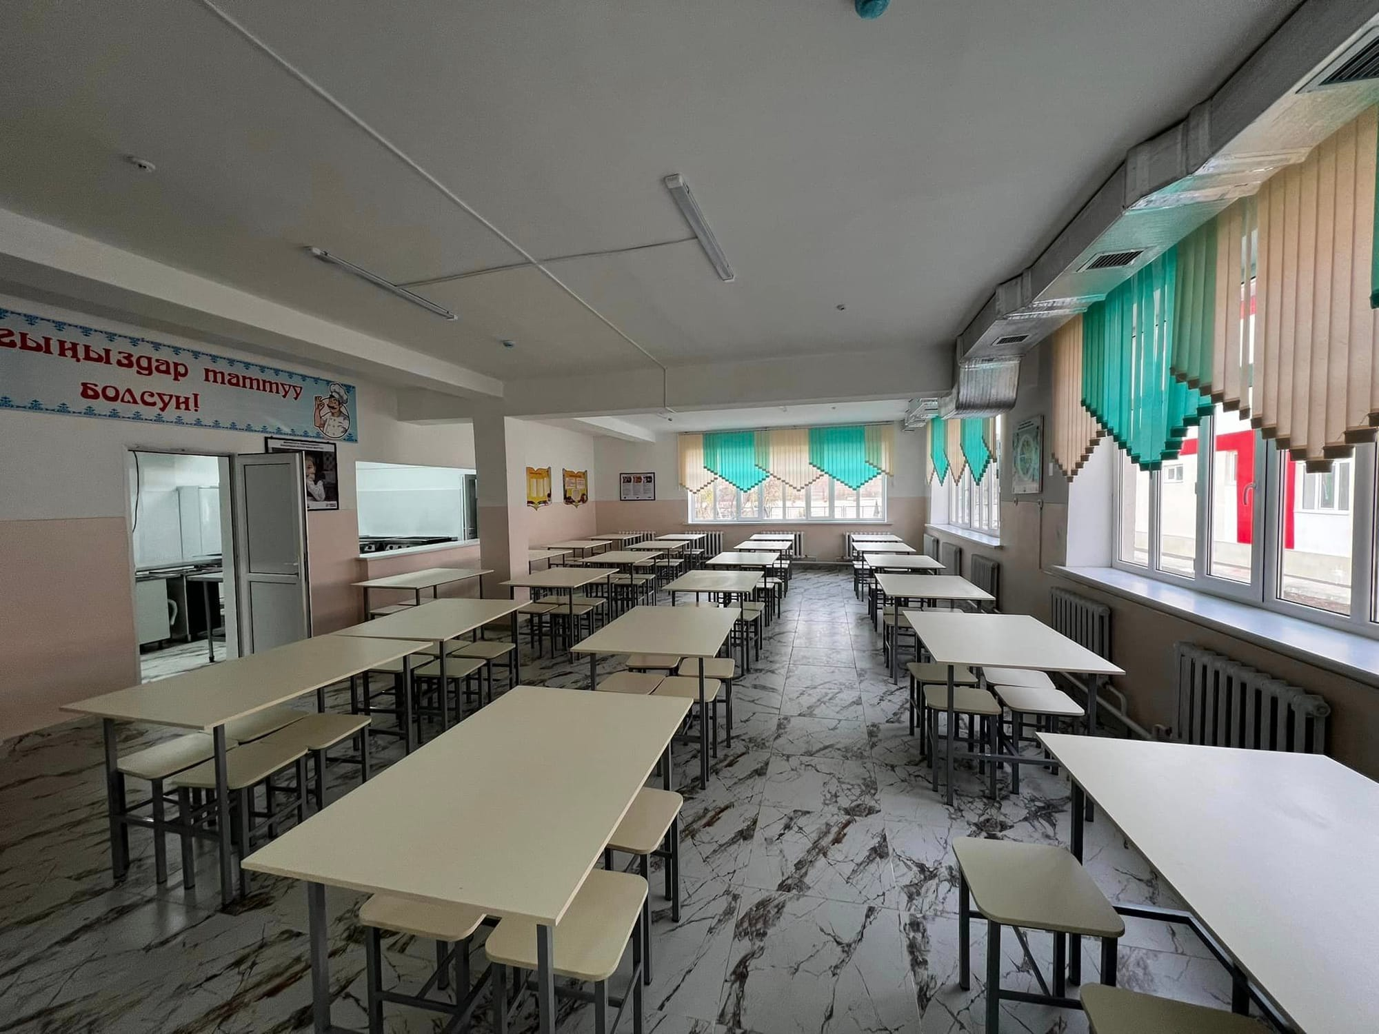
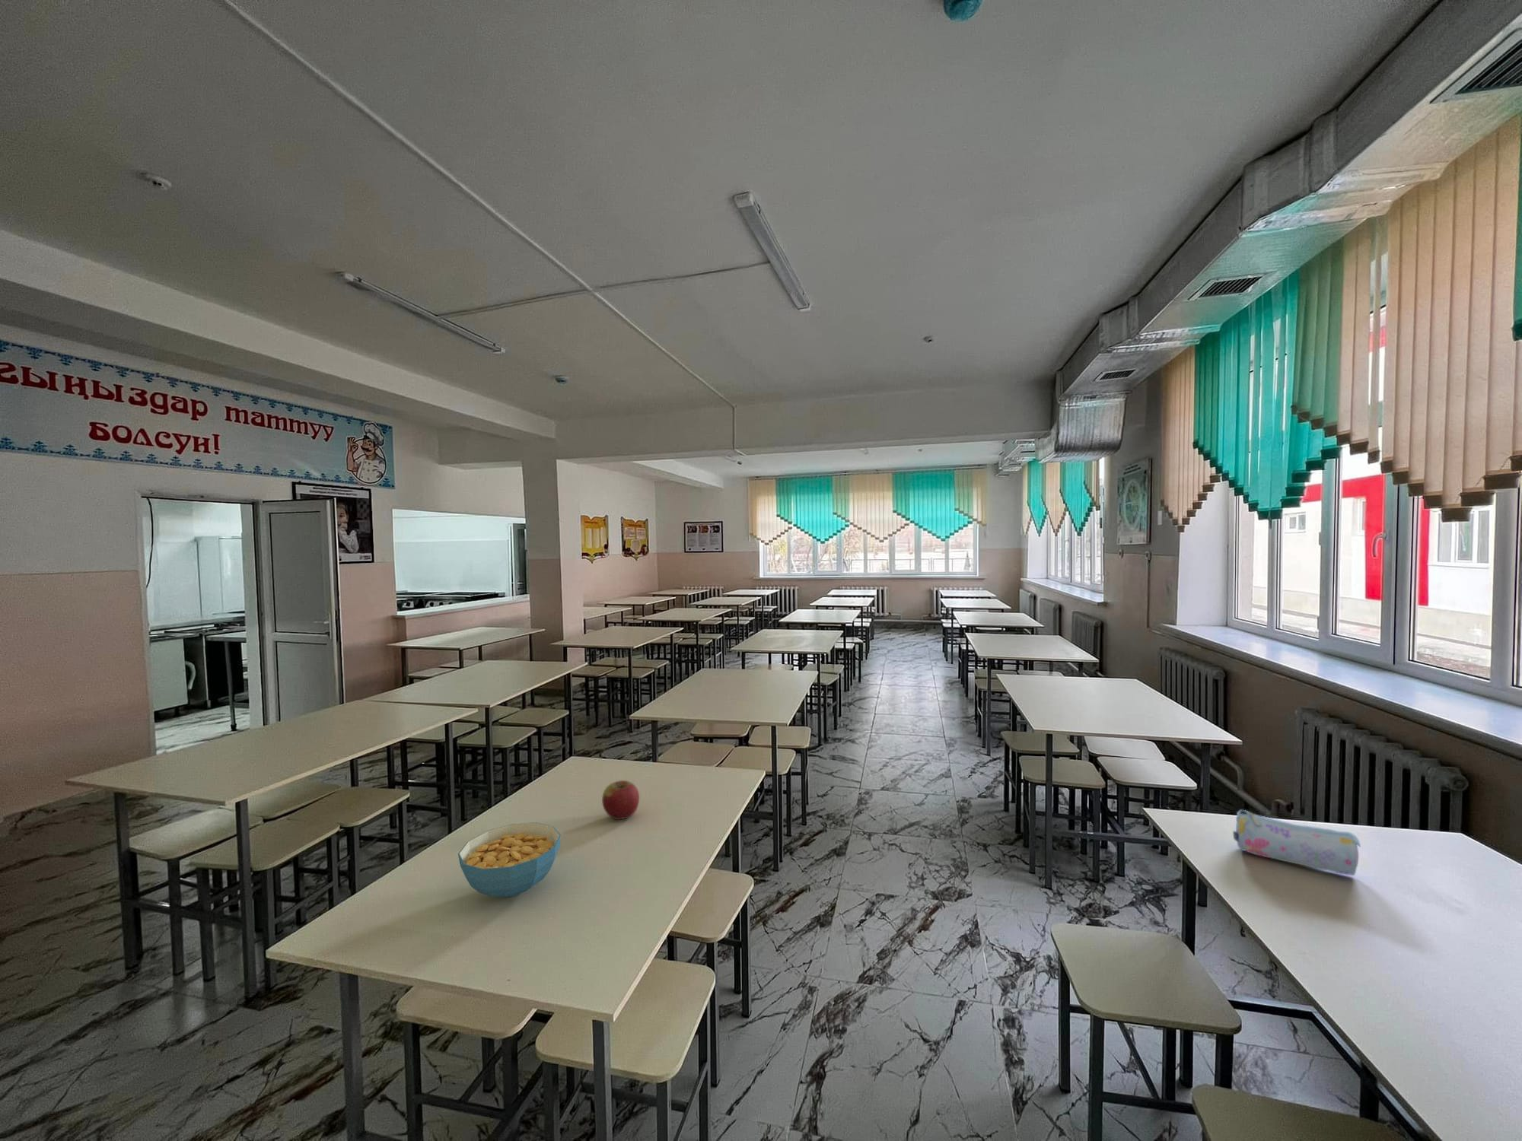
+ pencil case [1232,809,1361,876]
+ cereal bowl [458,821,562,899]
+ apple [602,780,640,820]
